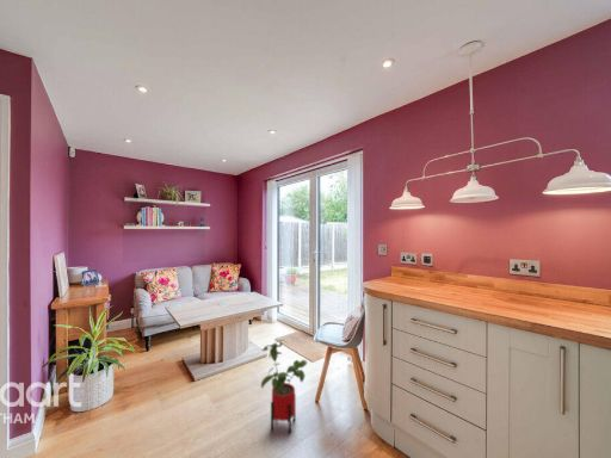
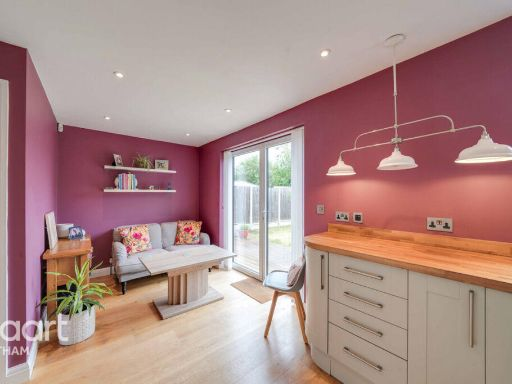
- house plant [260,339,309,434]
